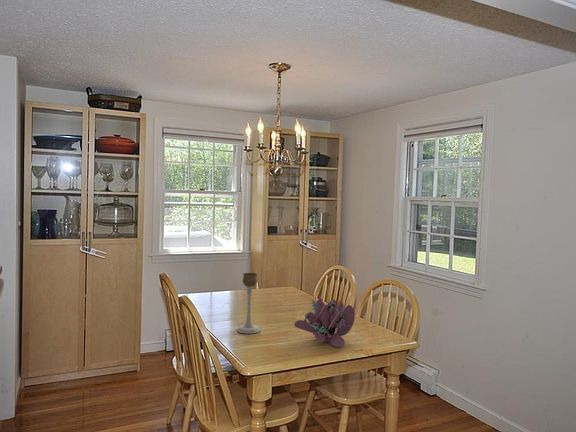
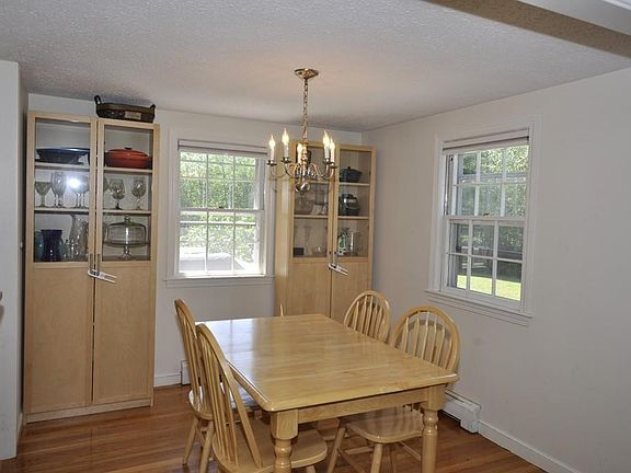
- candle holder [236,272,261,335]
- flower [293,298,356,348]
